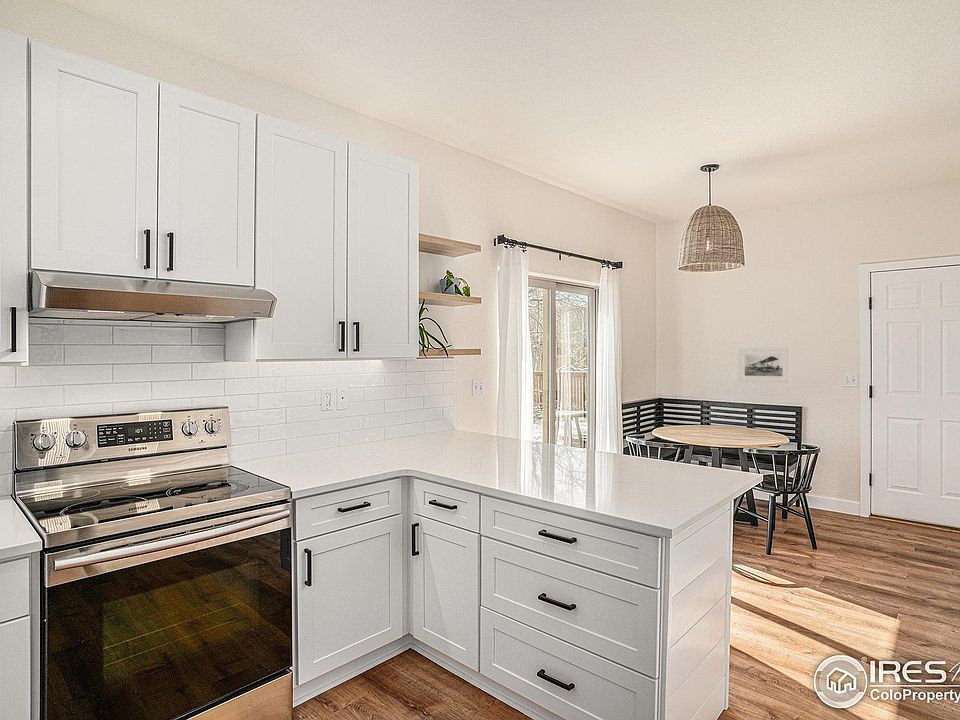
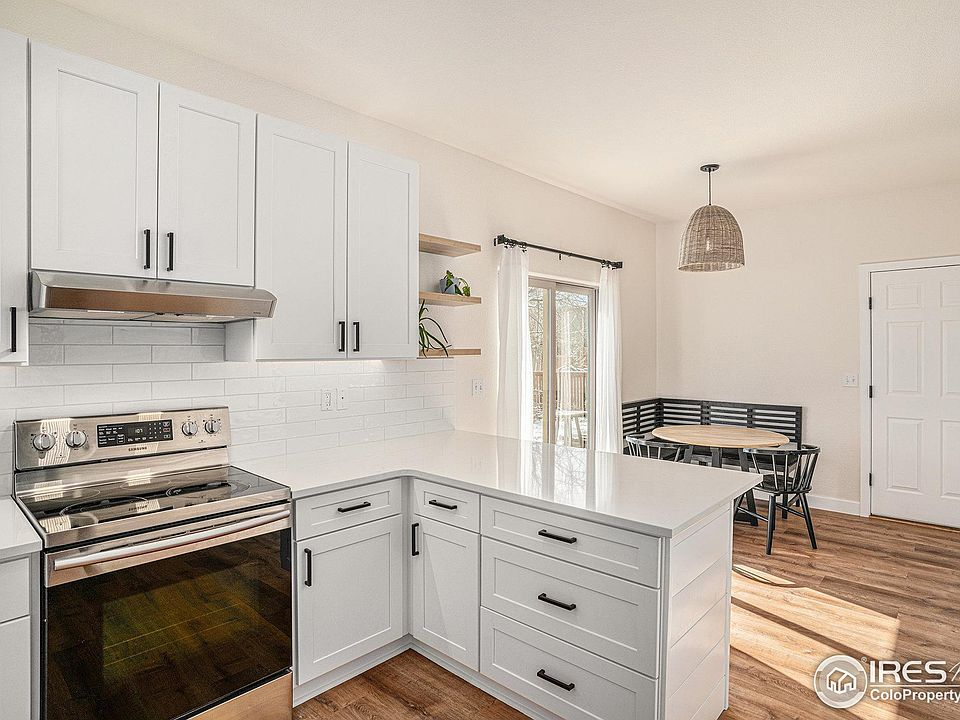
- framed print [737,347,791,384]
